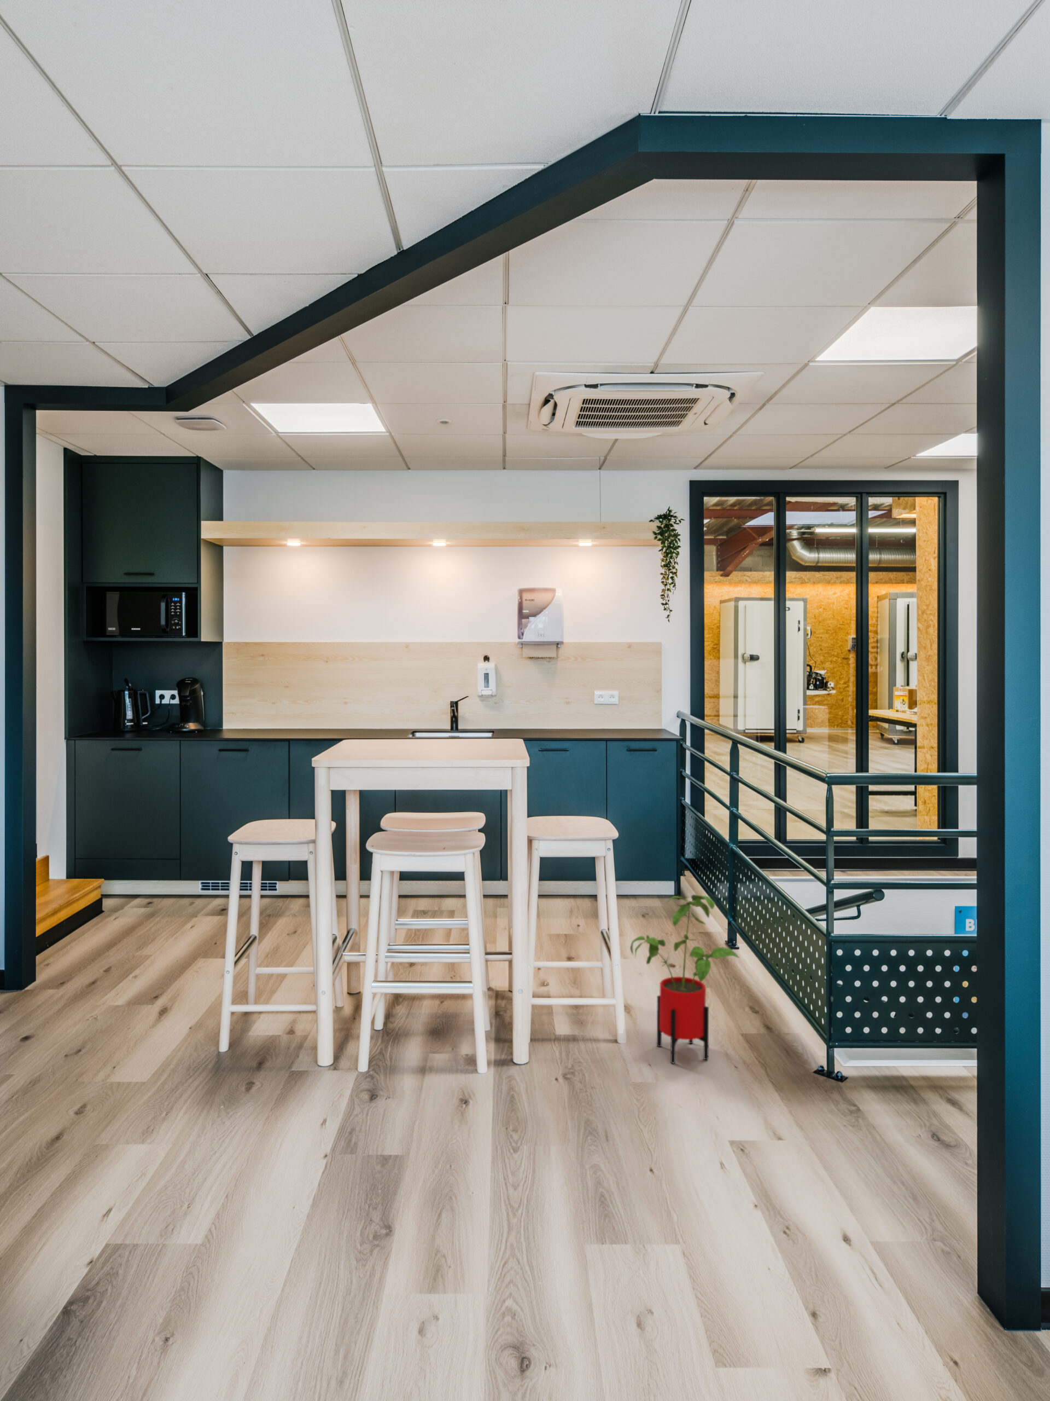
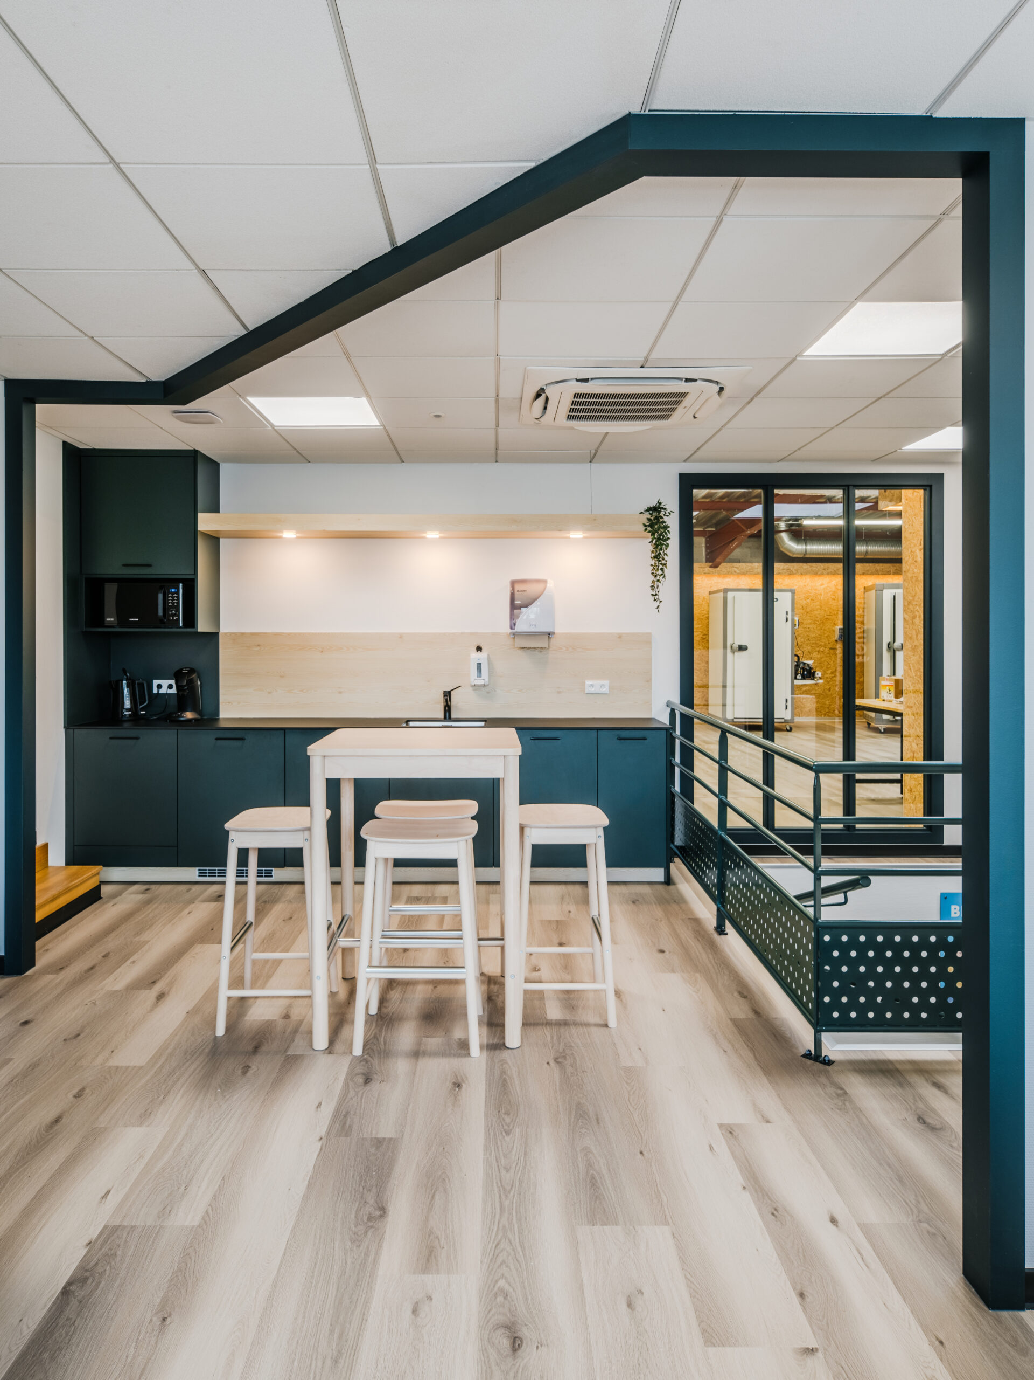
- house plant [630,895,740,1065]
